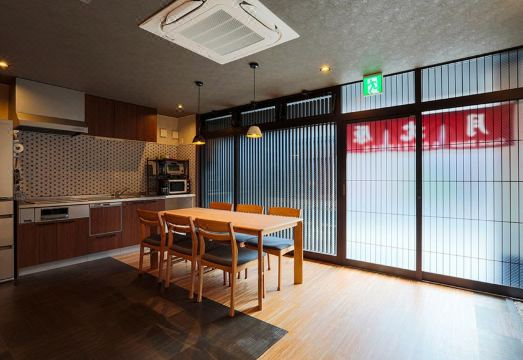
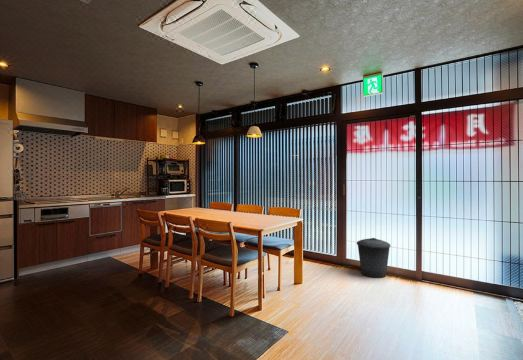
+ trash can [356,237,391,279]
